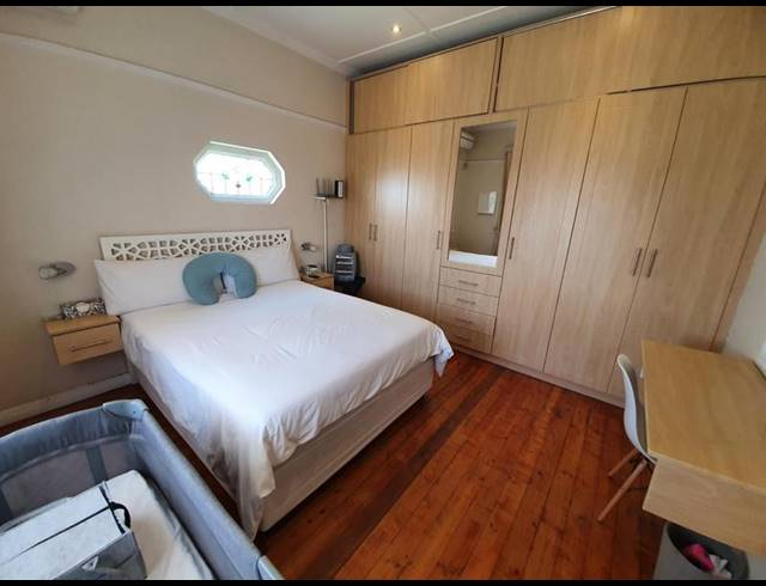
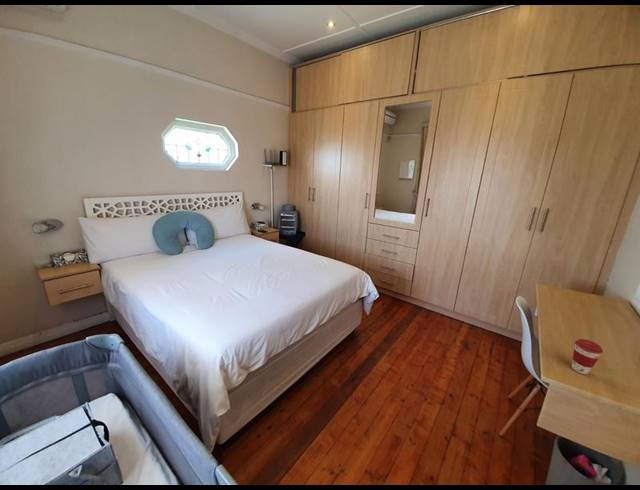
+ coffee cup [571,338,604,375]
